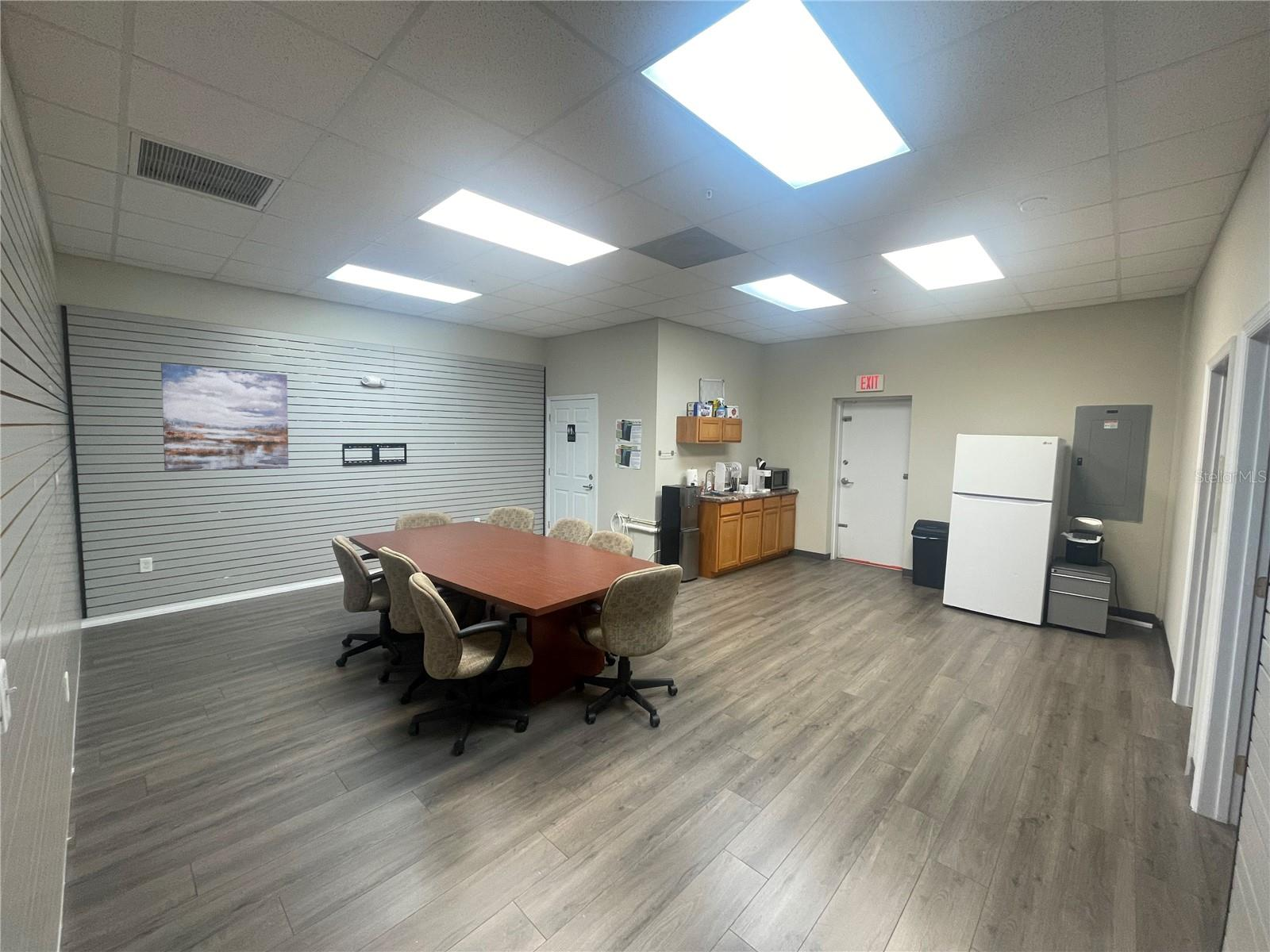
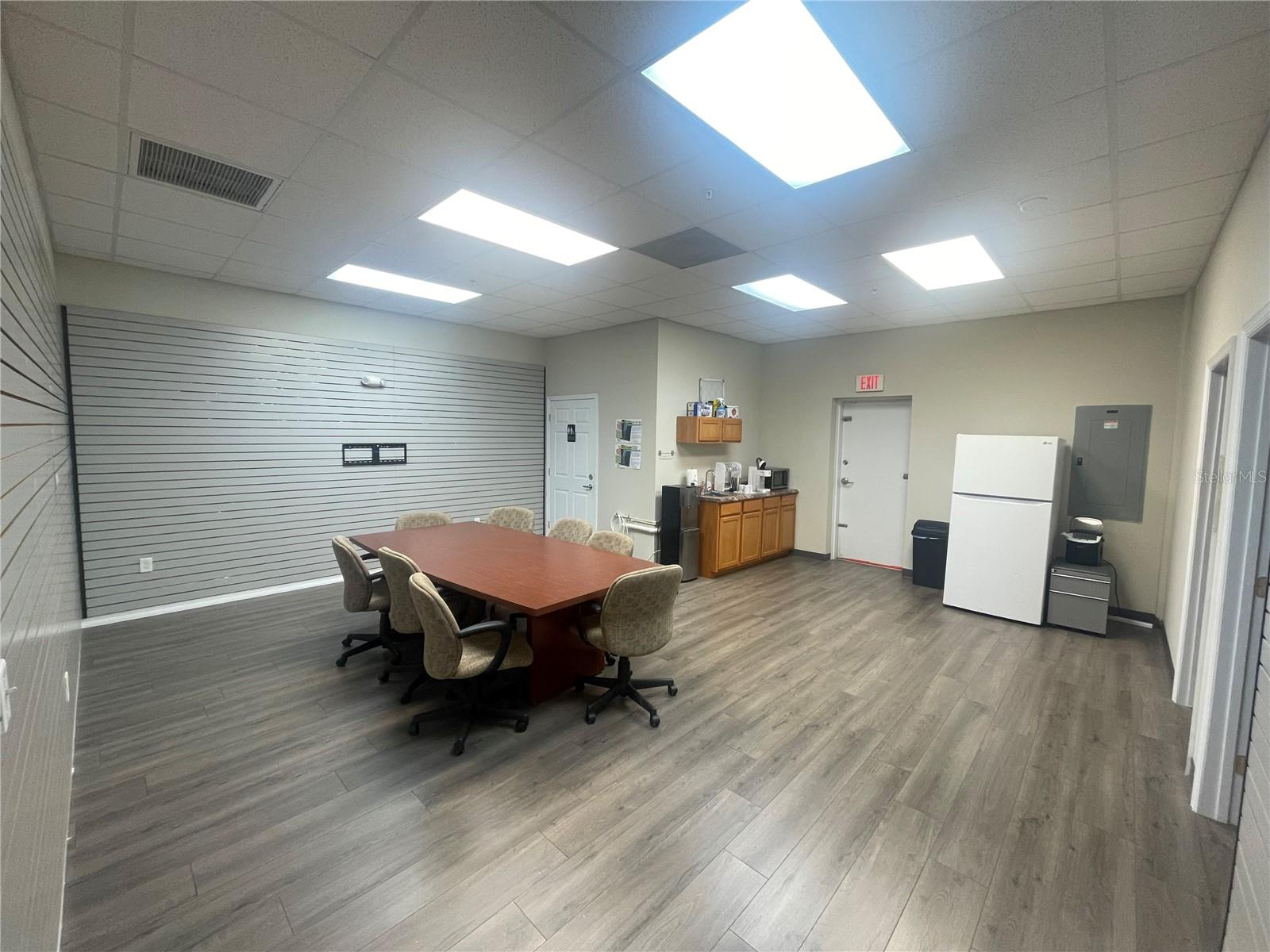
- wall art [160,363,290,471]
